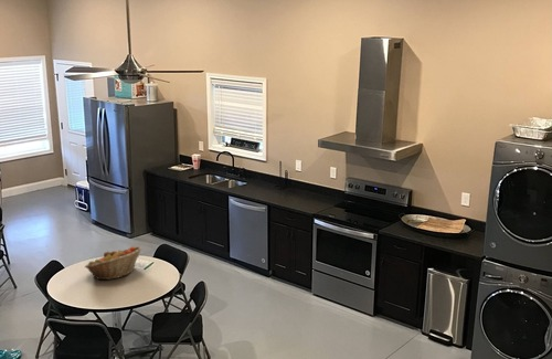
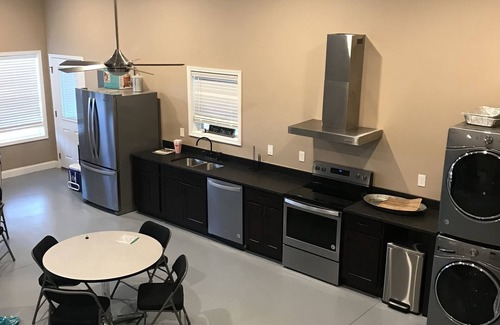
- fruit basket [84,245,144,281]
